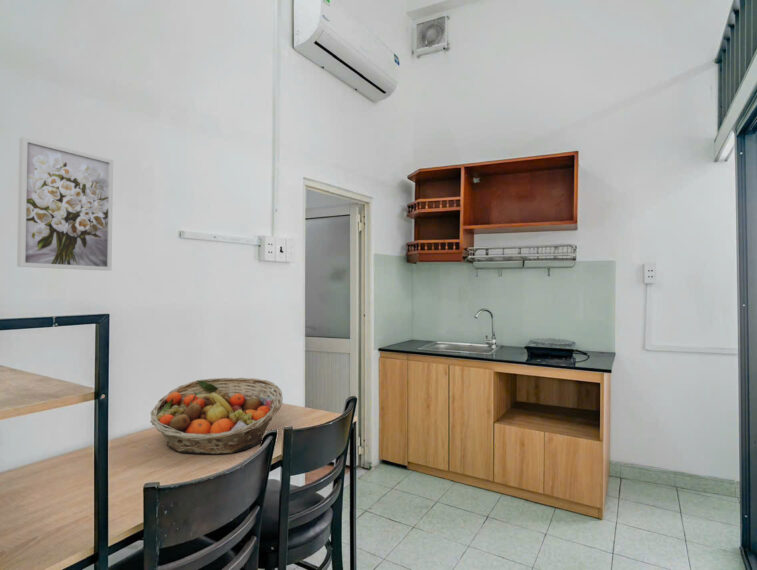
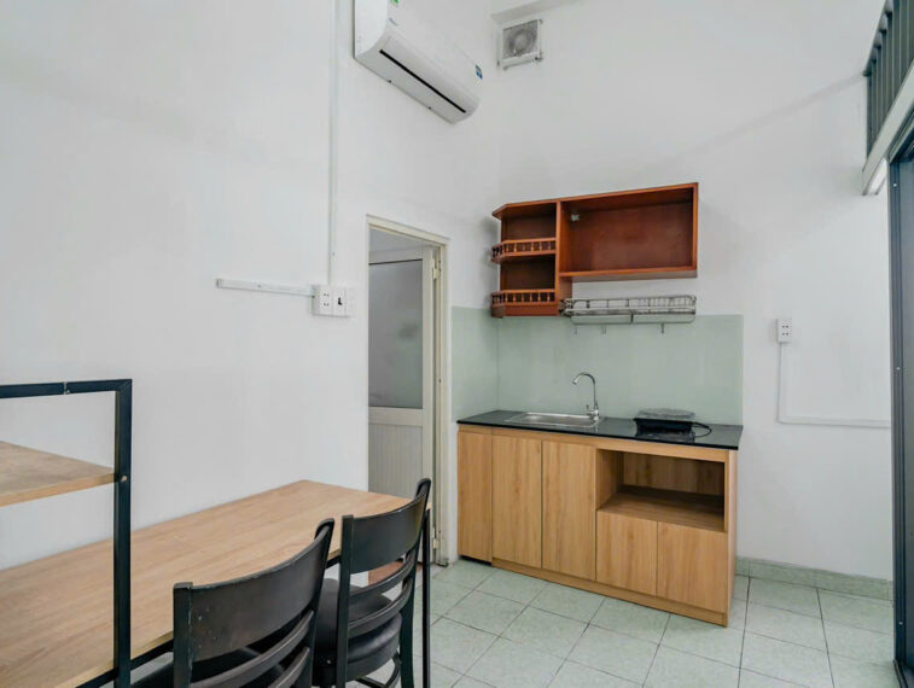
- fruit basket [149,377,284,455]
- wall art [16,136,114,272]
